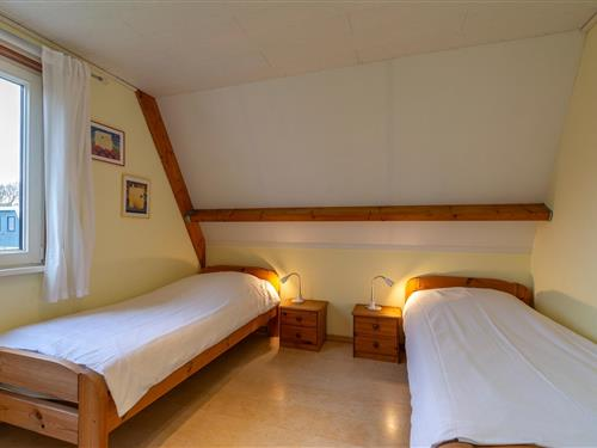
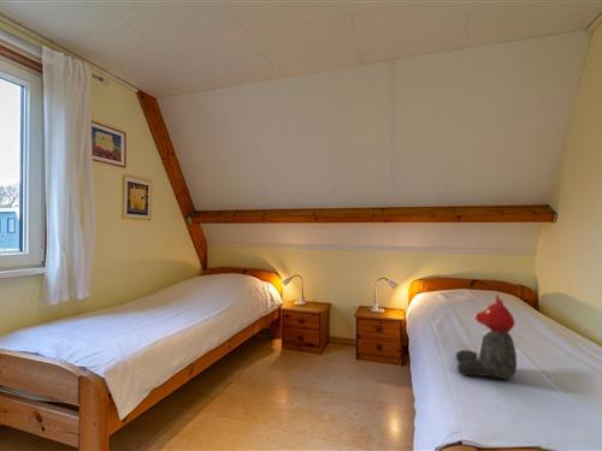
+ teddy bear [455,293,518,380]
